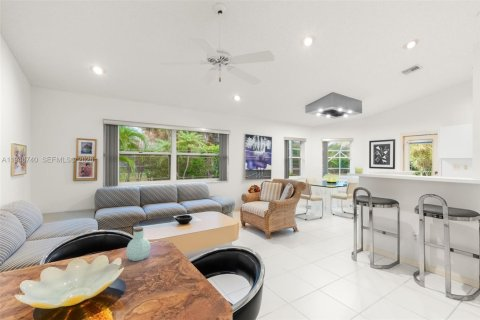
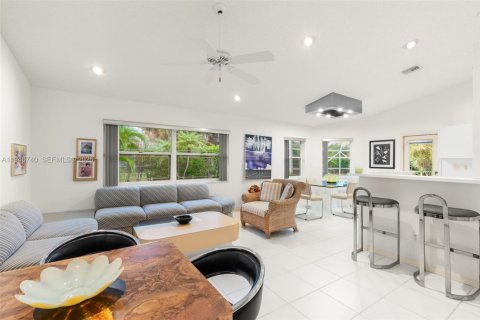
- jar [125,226,151,262]
